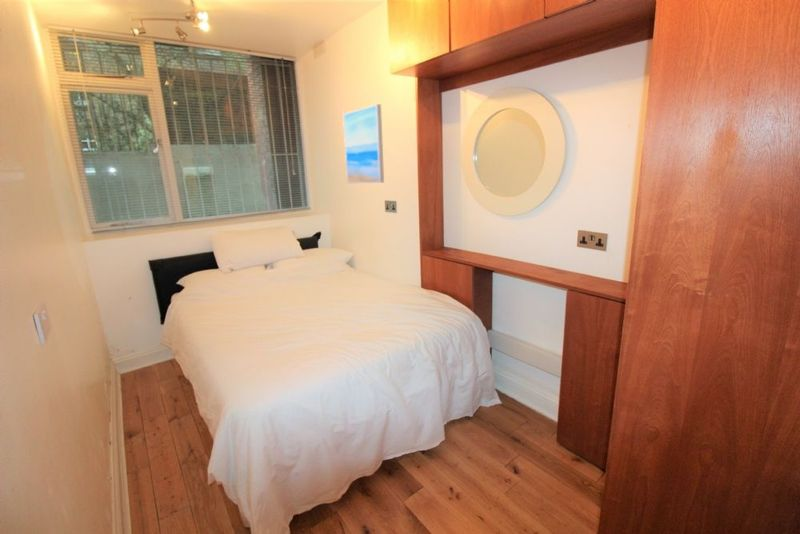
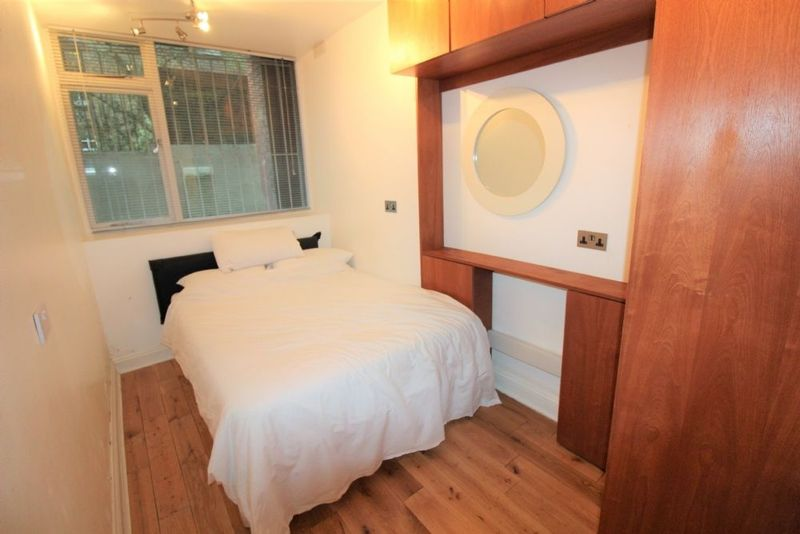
- wall art [342,103,385,185]
